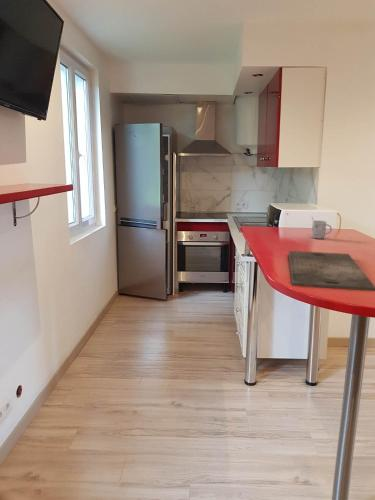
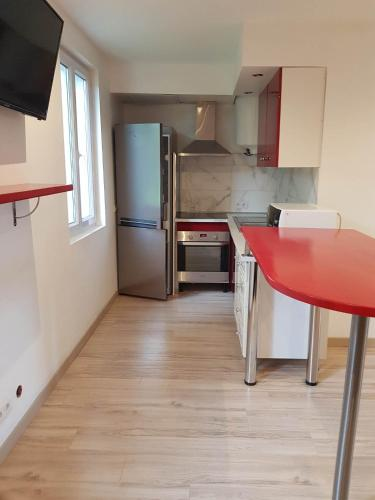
- mug [311,217,333,240]
- cutting board [288,250,375,292]
